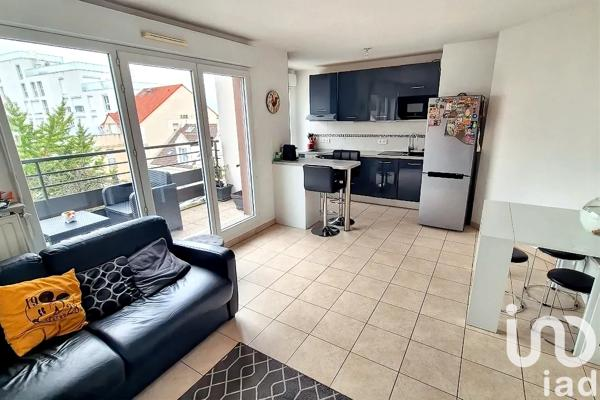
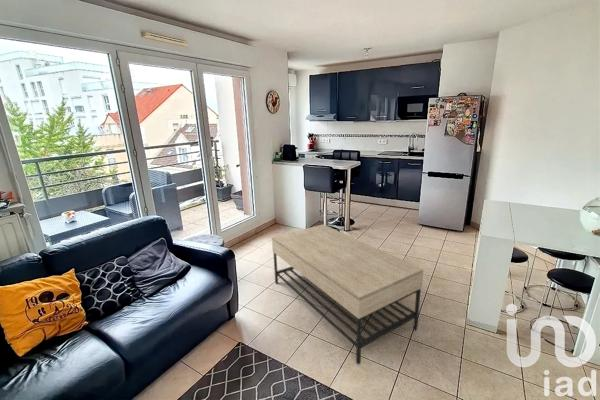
+ coffee table [271,223,424,366]
